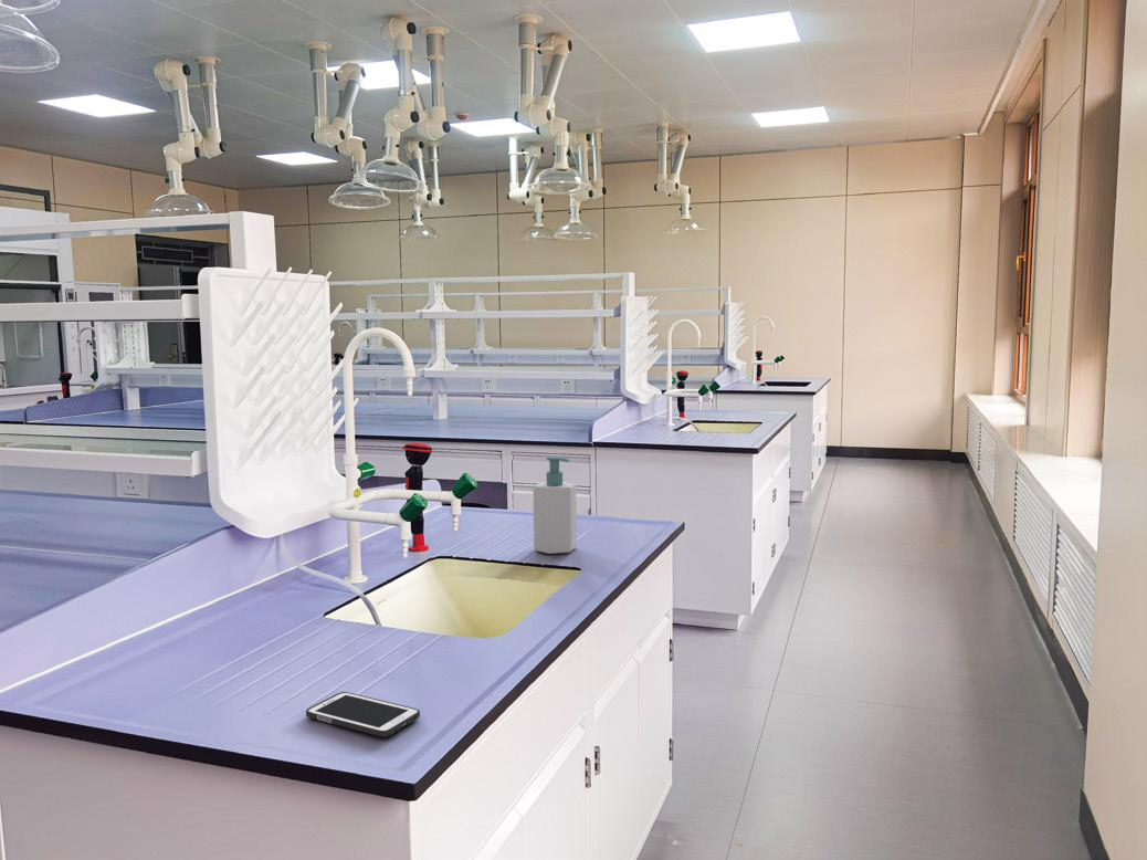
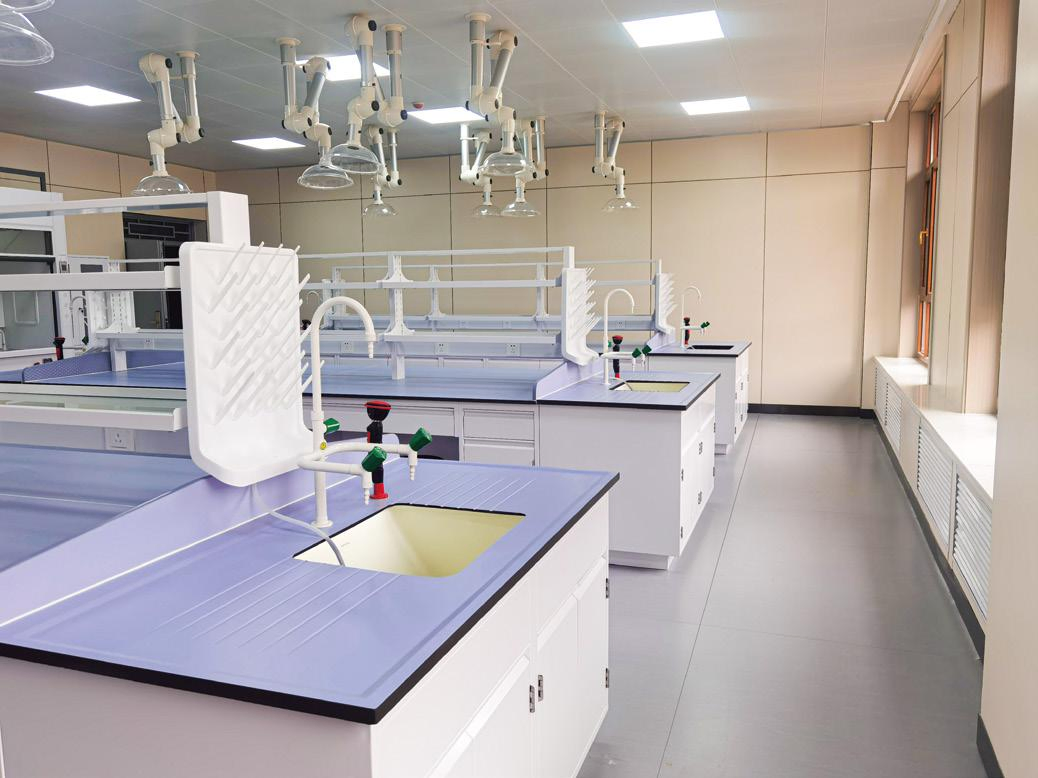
- cell phone [305,691,421,738]
- soap bottle [533,455,578,555]
